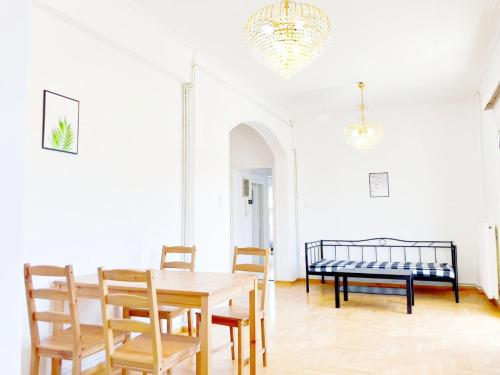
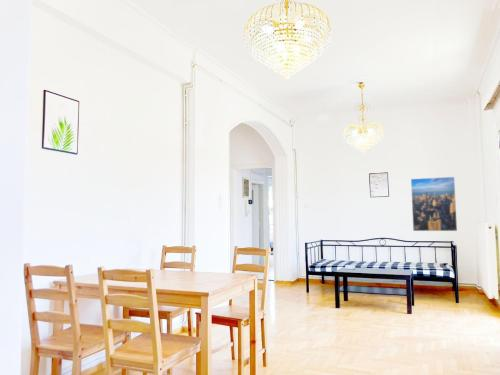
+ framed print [410,176,458,232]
